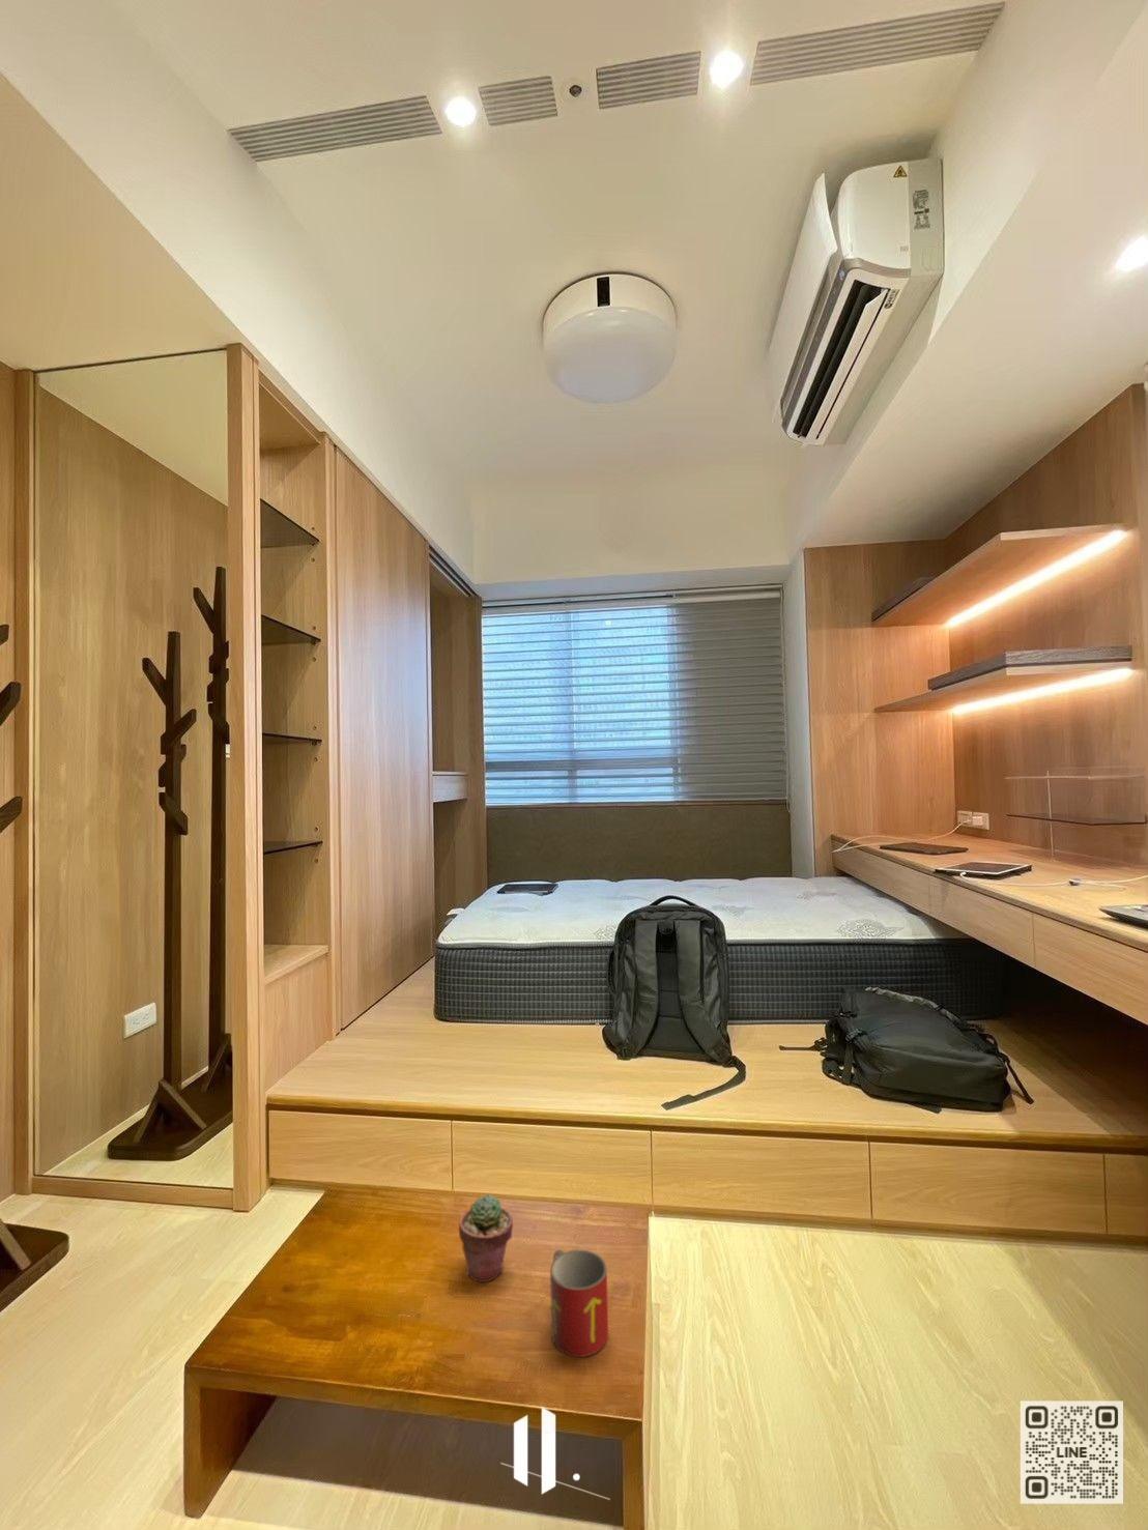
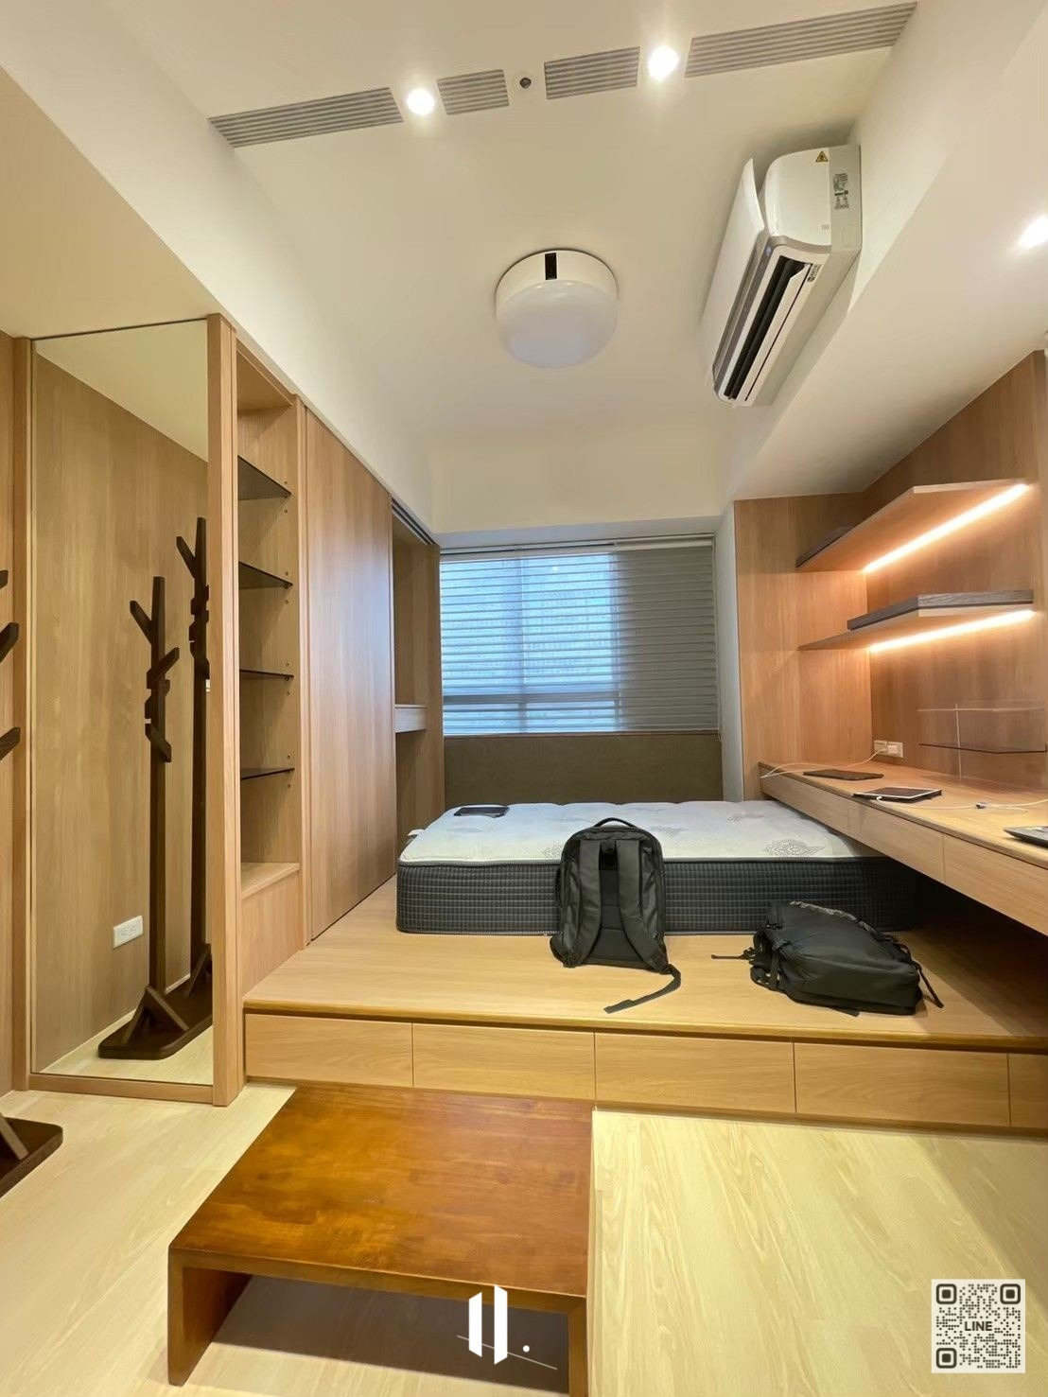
- potted succulent [458,1194,514,1284]
- mug [549,1248,609,1358]
